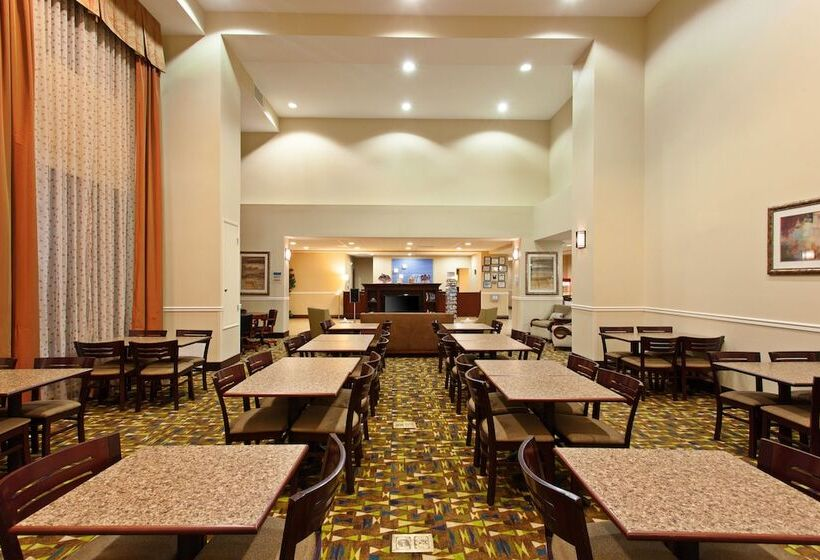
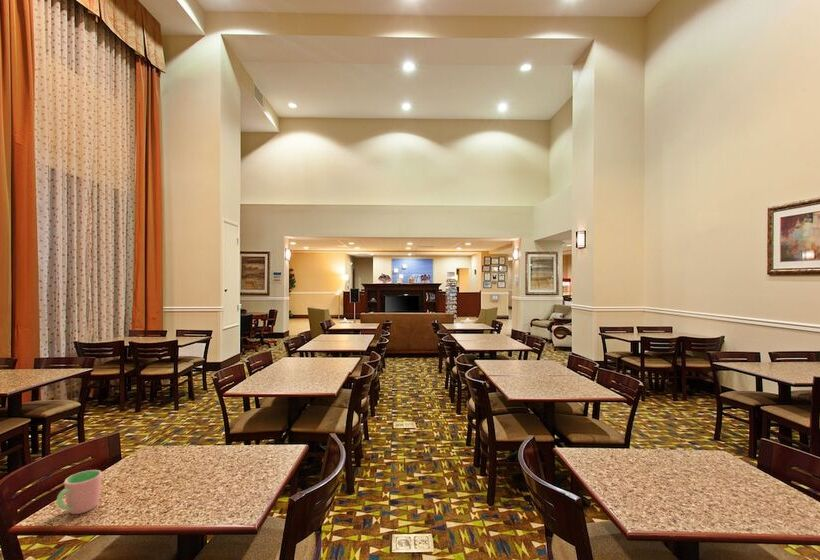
+ cup [56,469,103,515]
